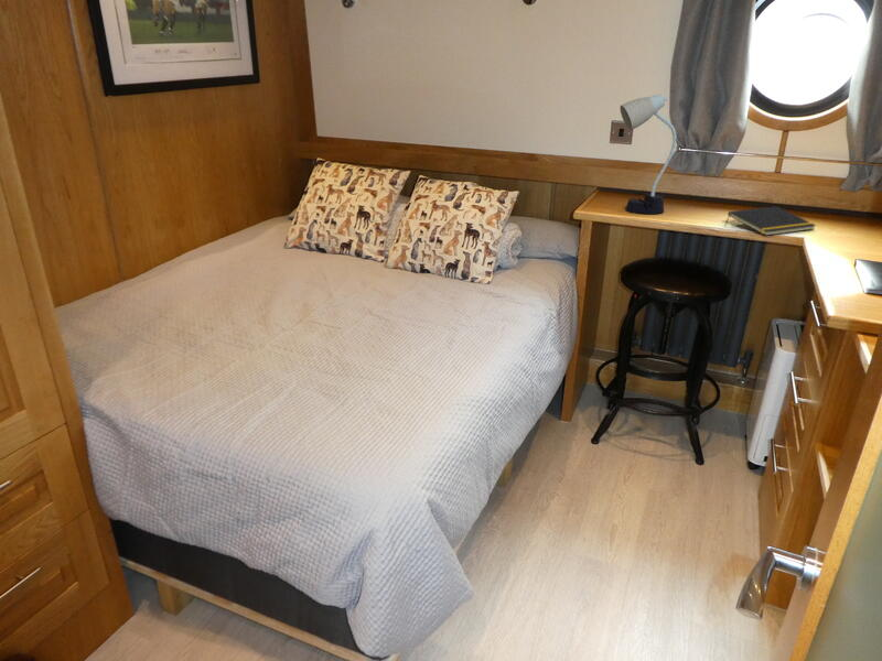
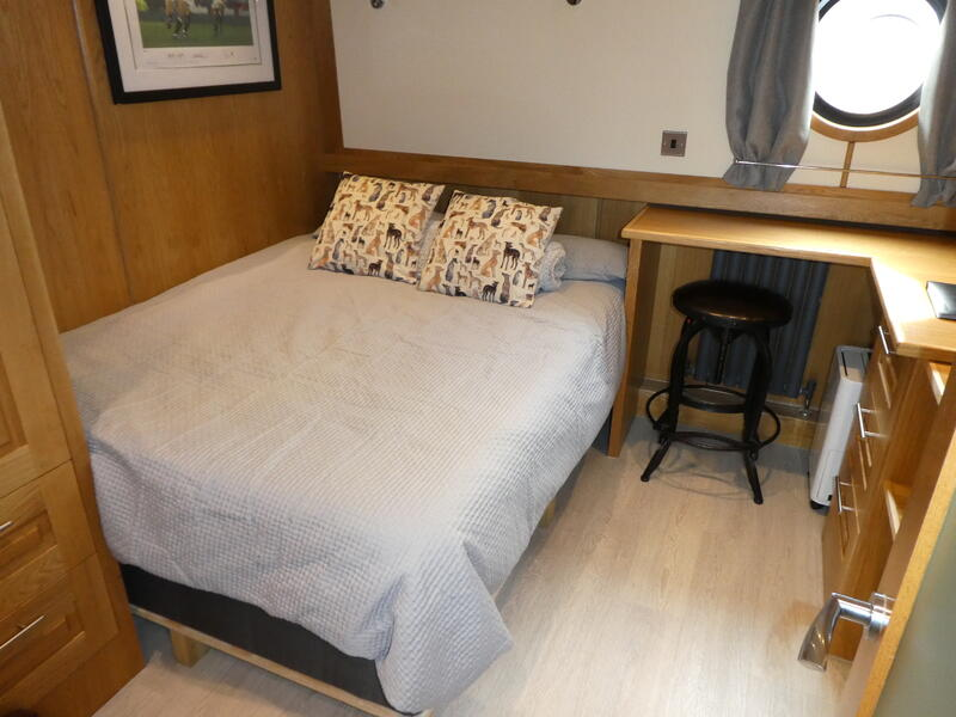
- notepad [724,205,817,237]
- desk lamp [619,94,678,215]
